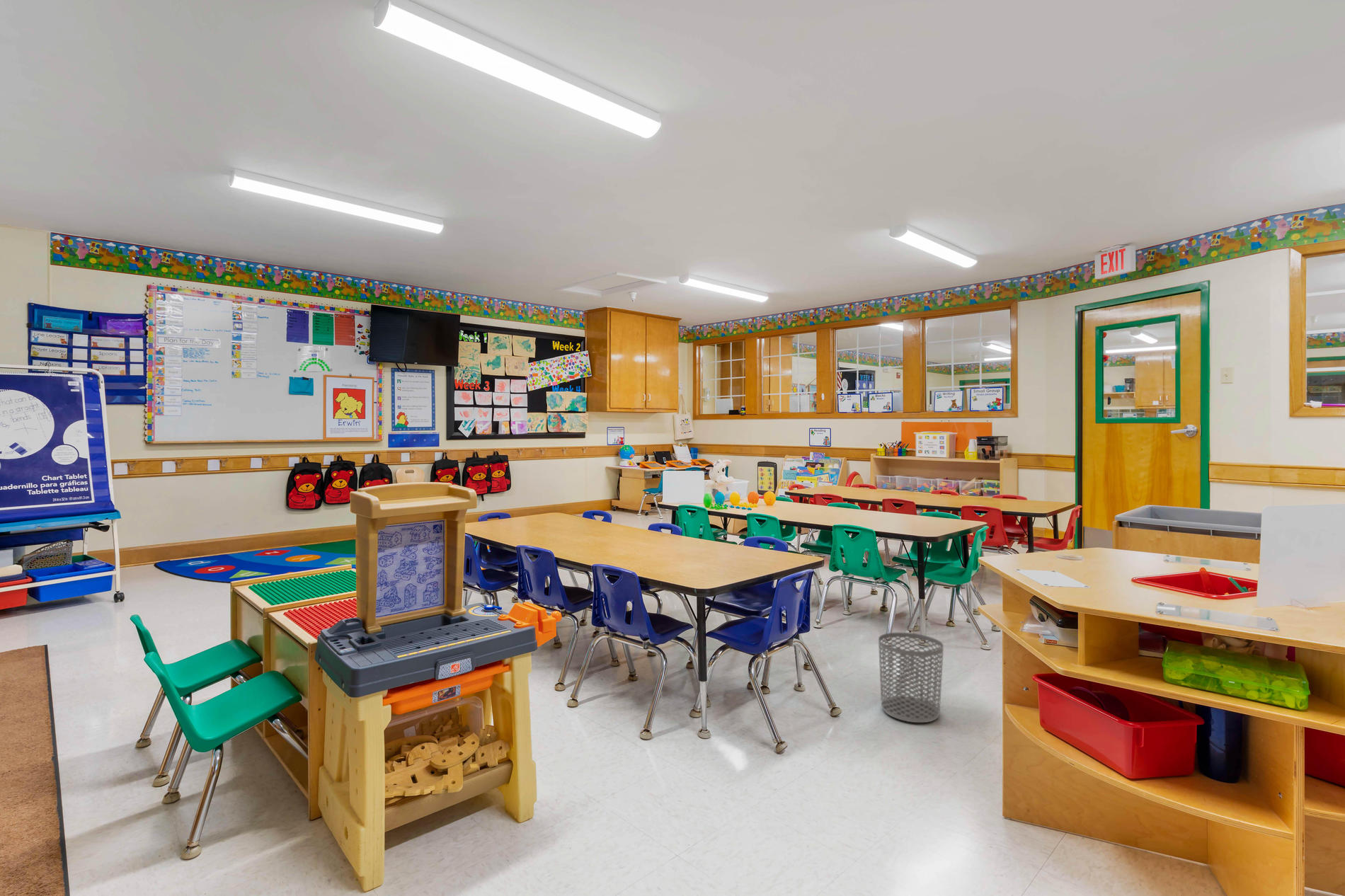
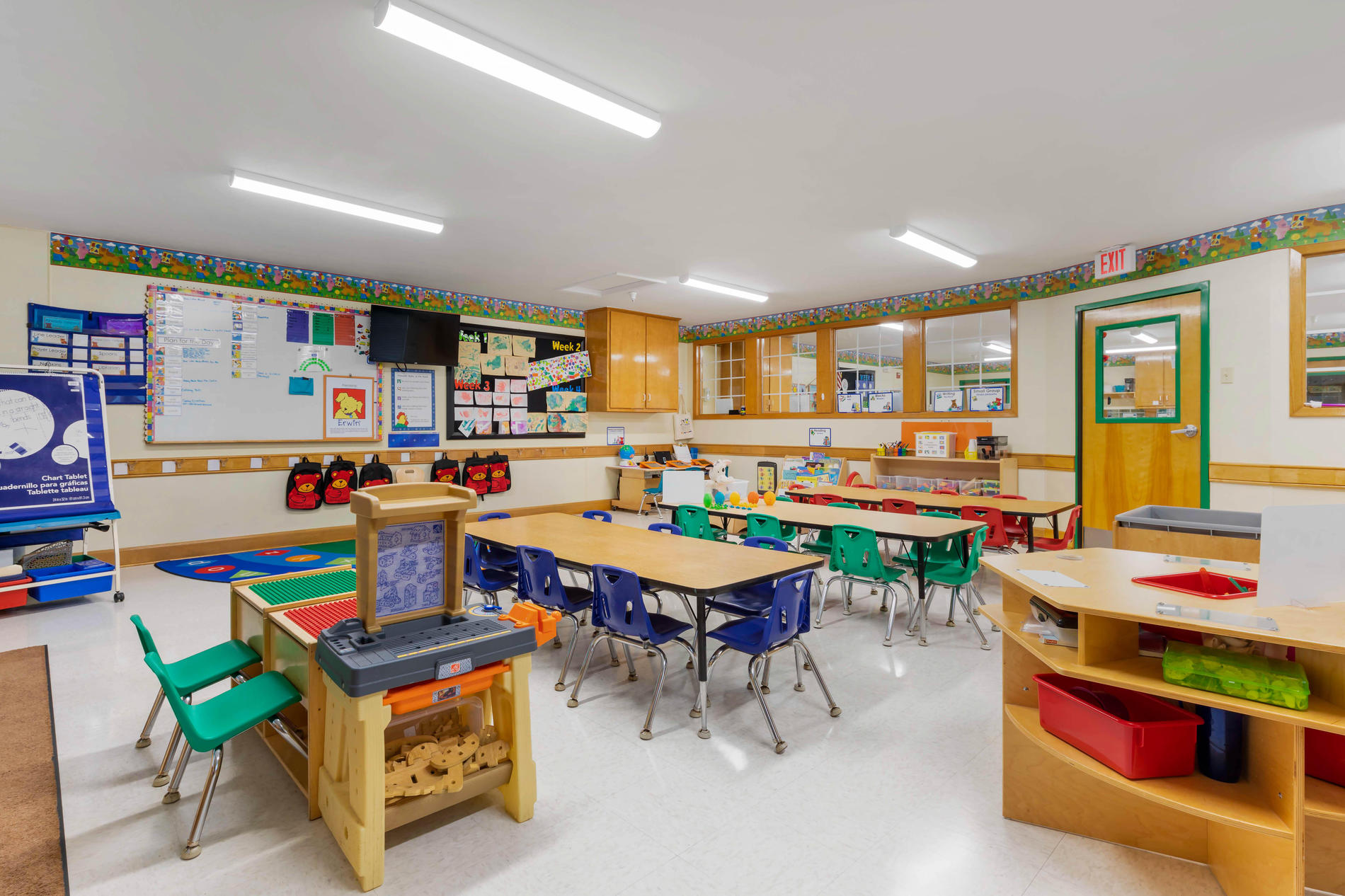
- waste bin [878,632,944,723]
